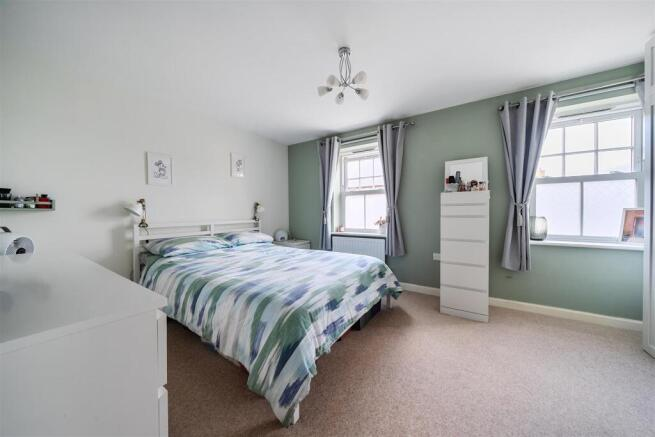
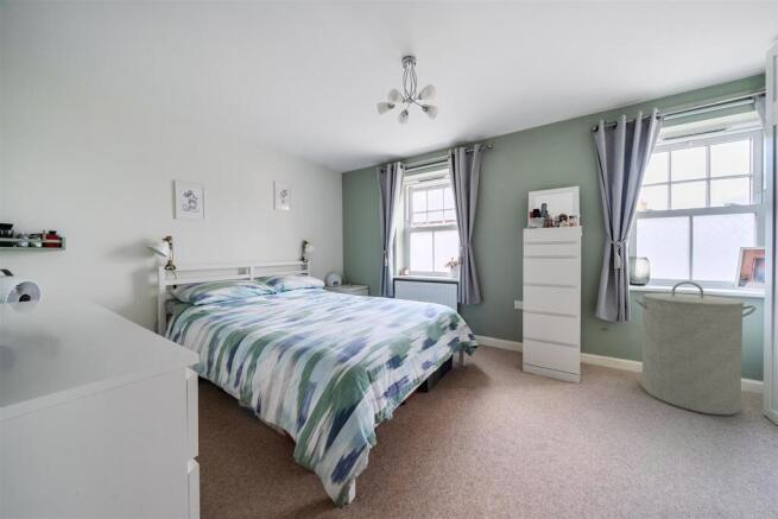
+ laundry hamper [632,280,757,416]
